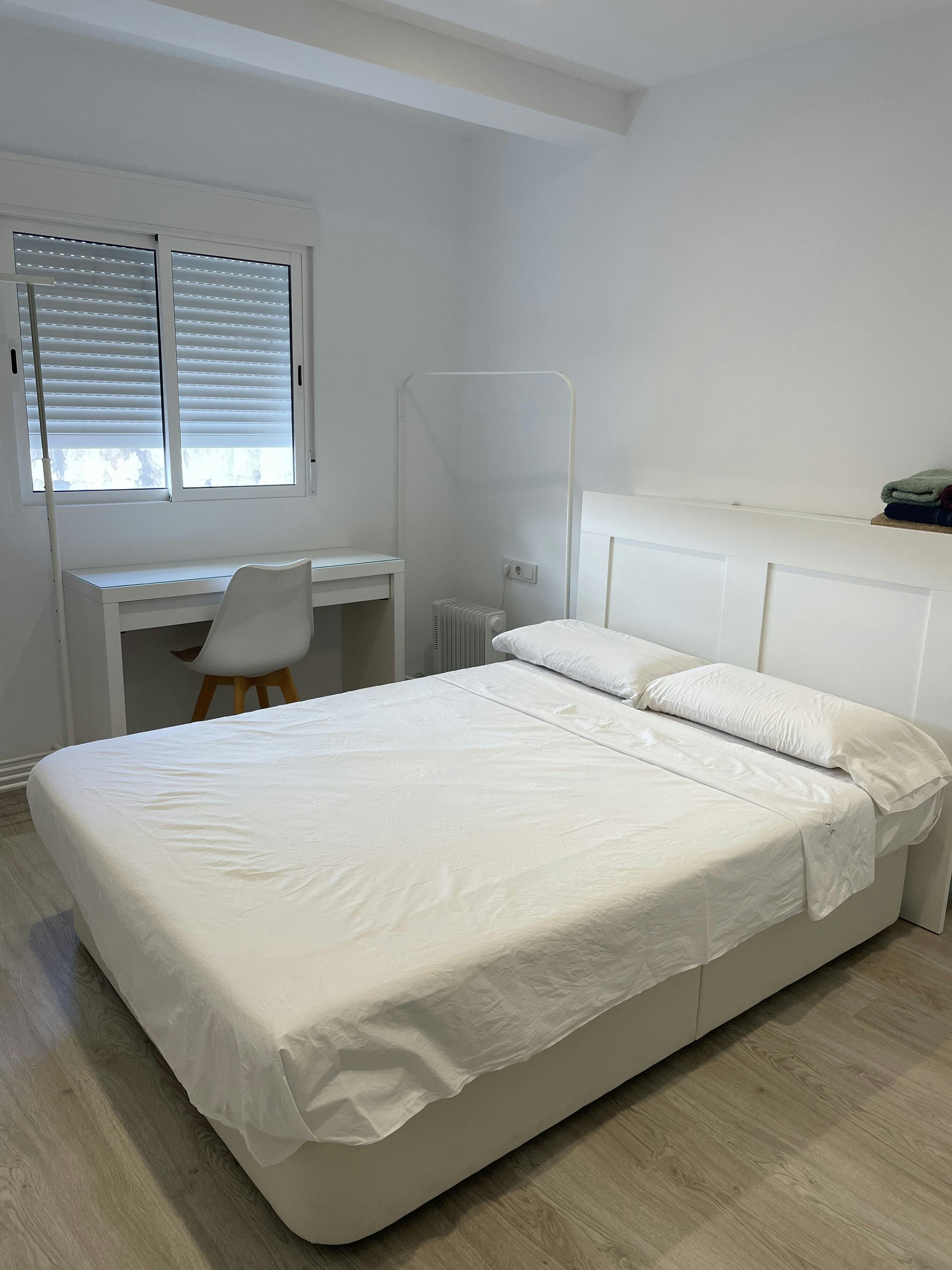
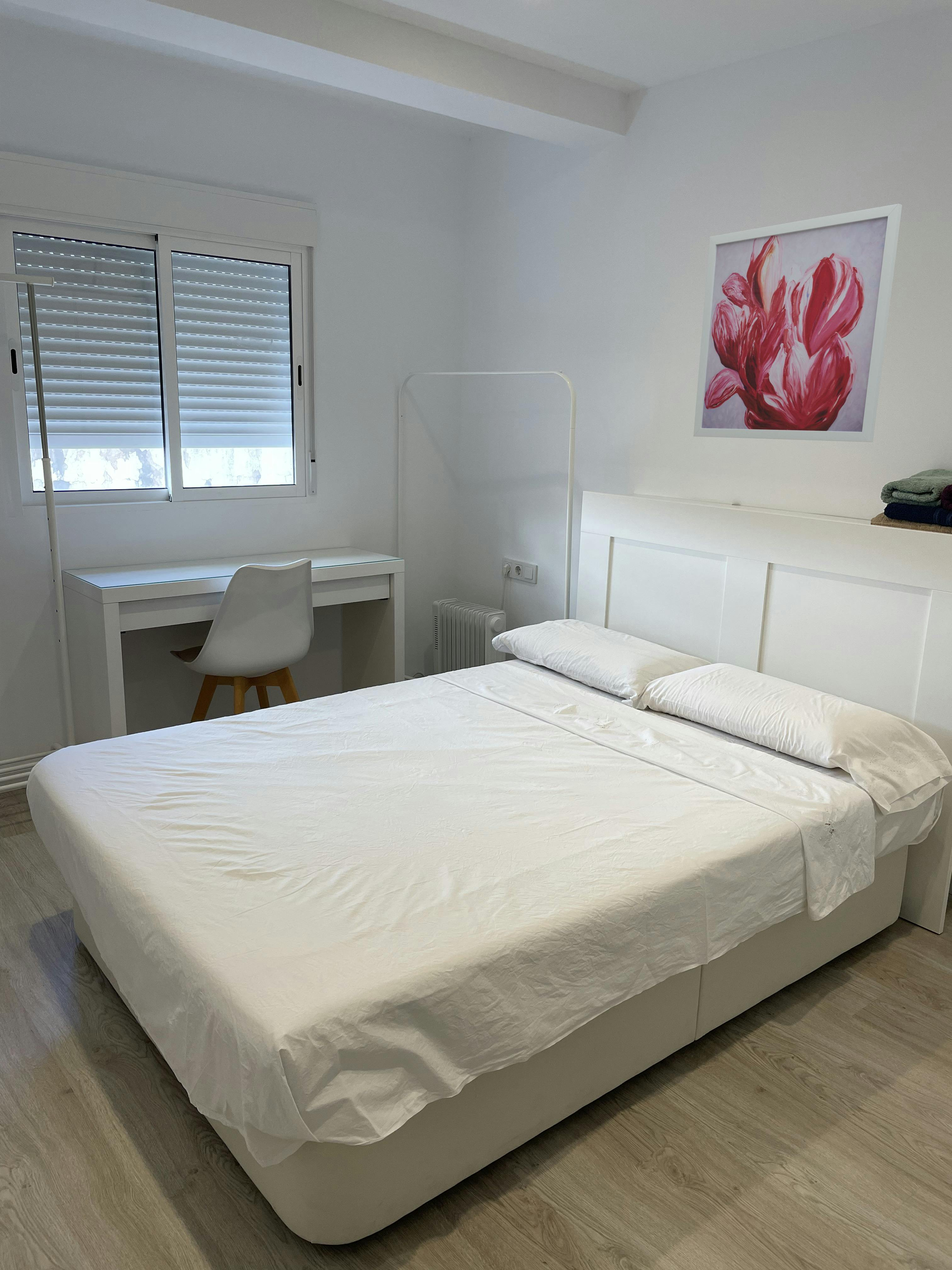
+ wall art [693,203,902,443]
